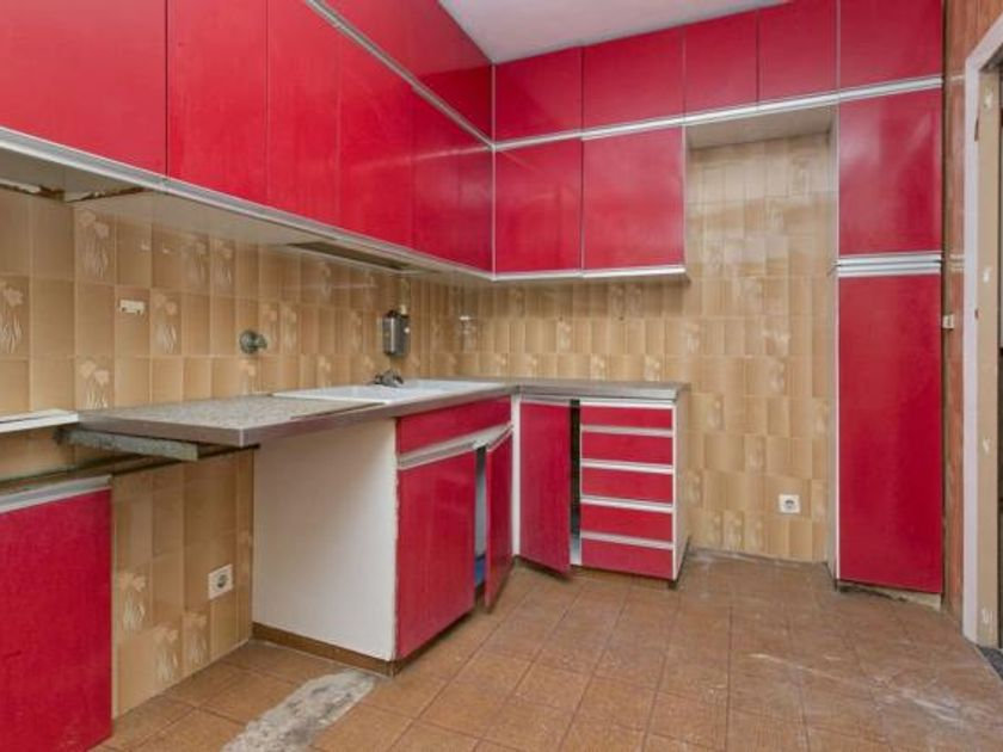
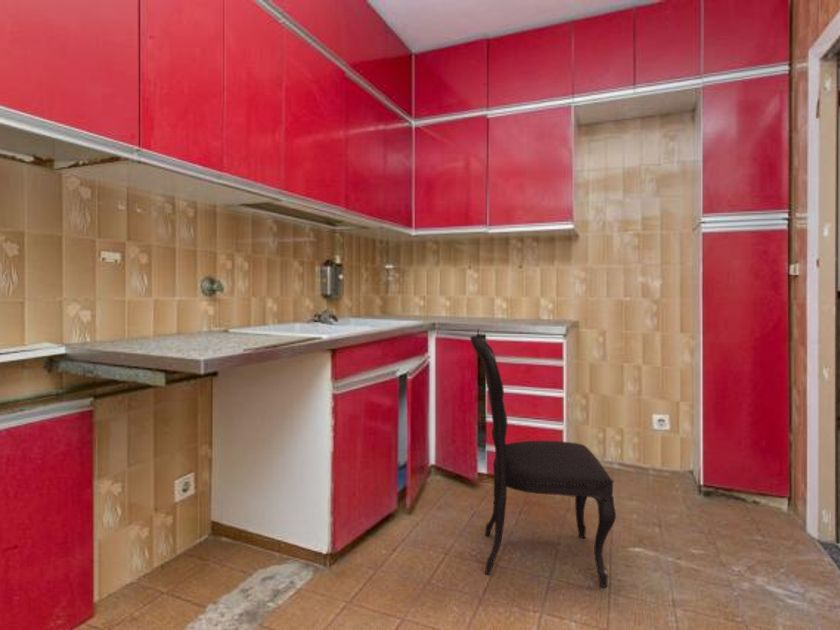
+ dining chair [469,328,617,588]
